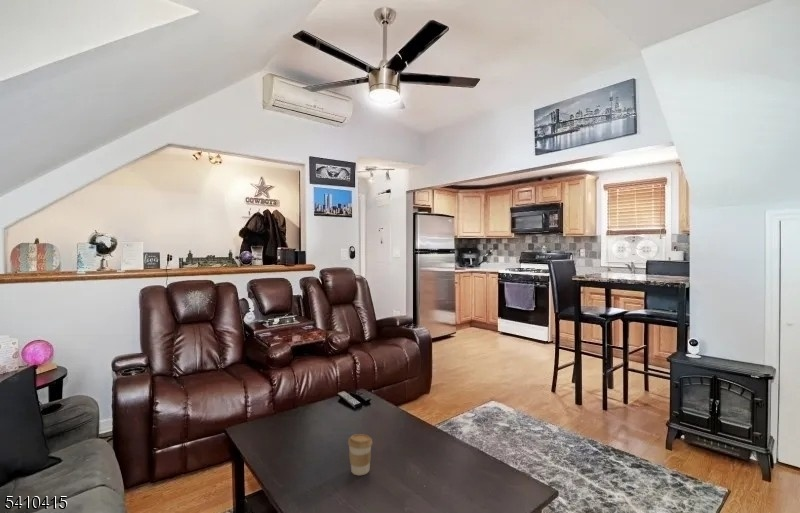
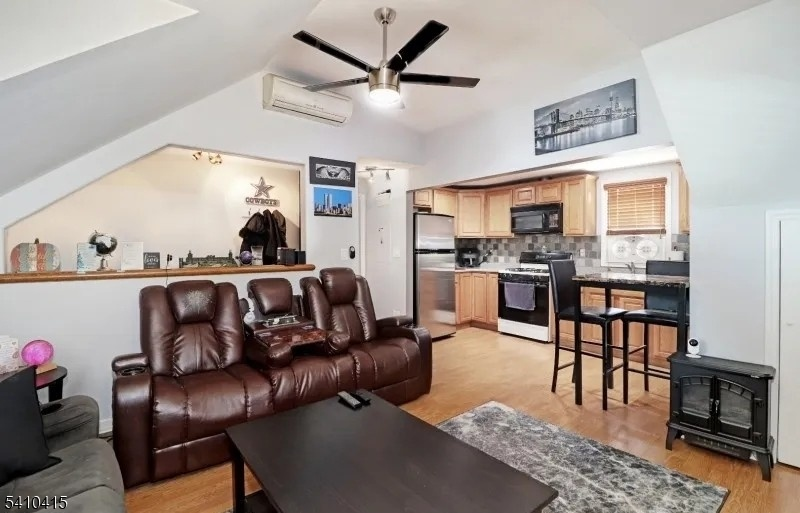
- coffee cup [347,433,373,476]
